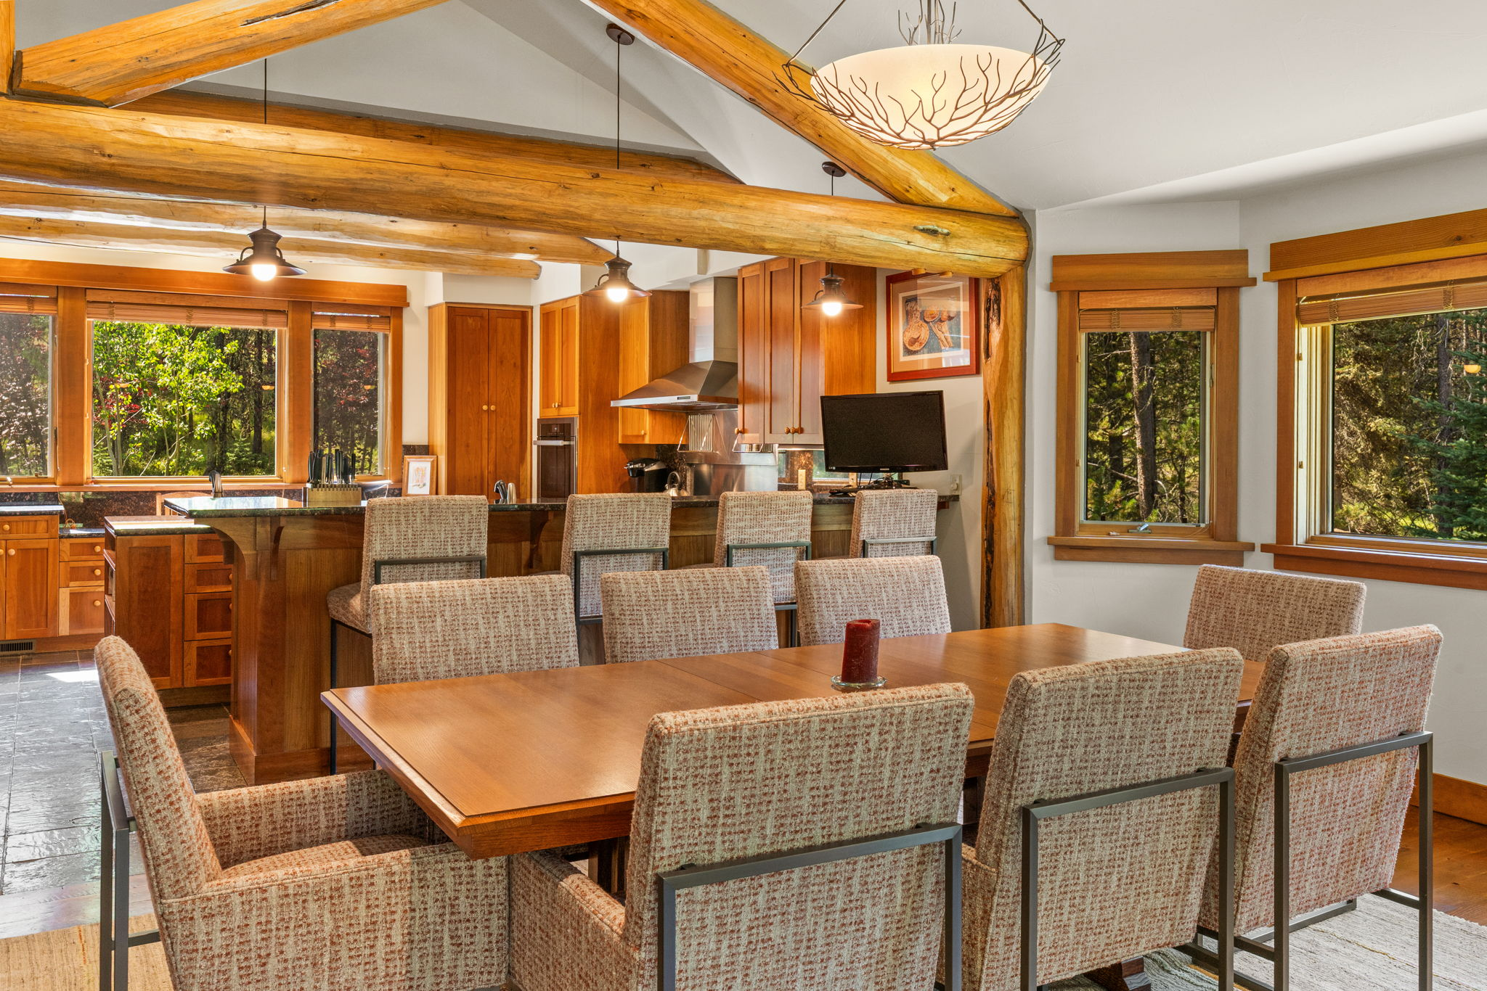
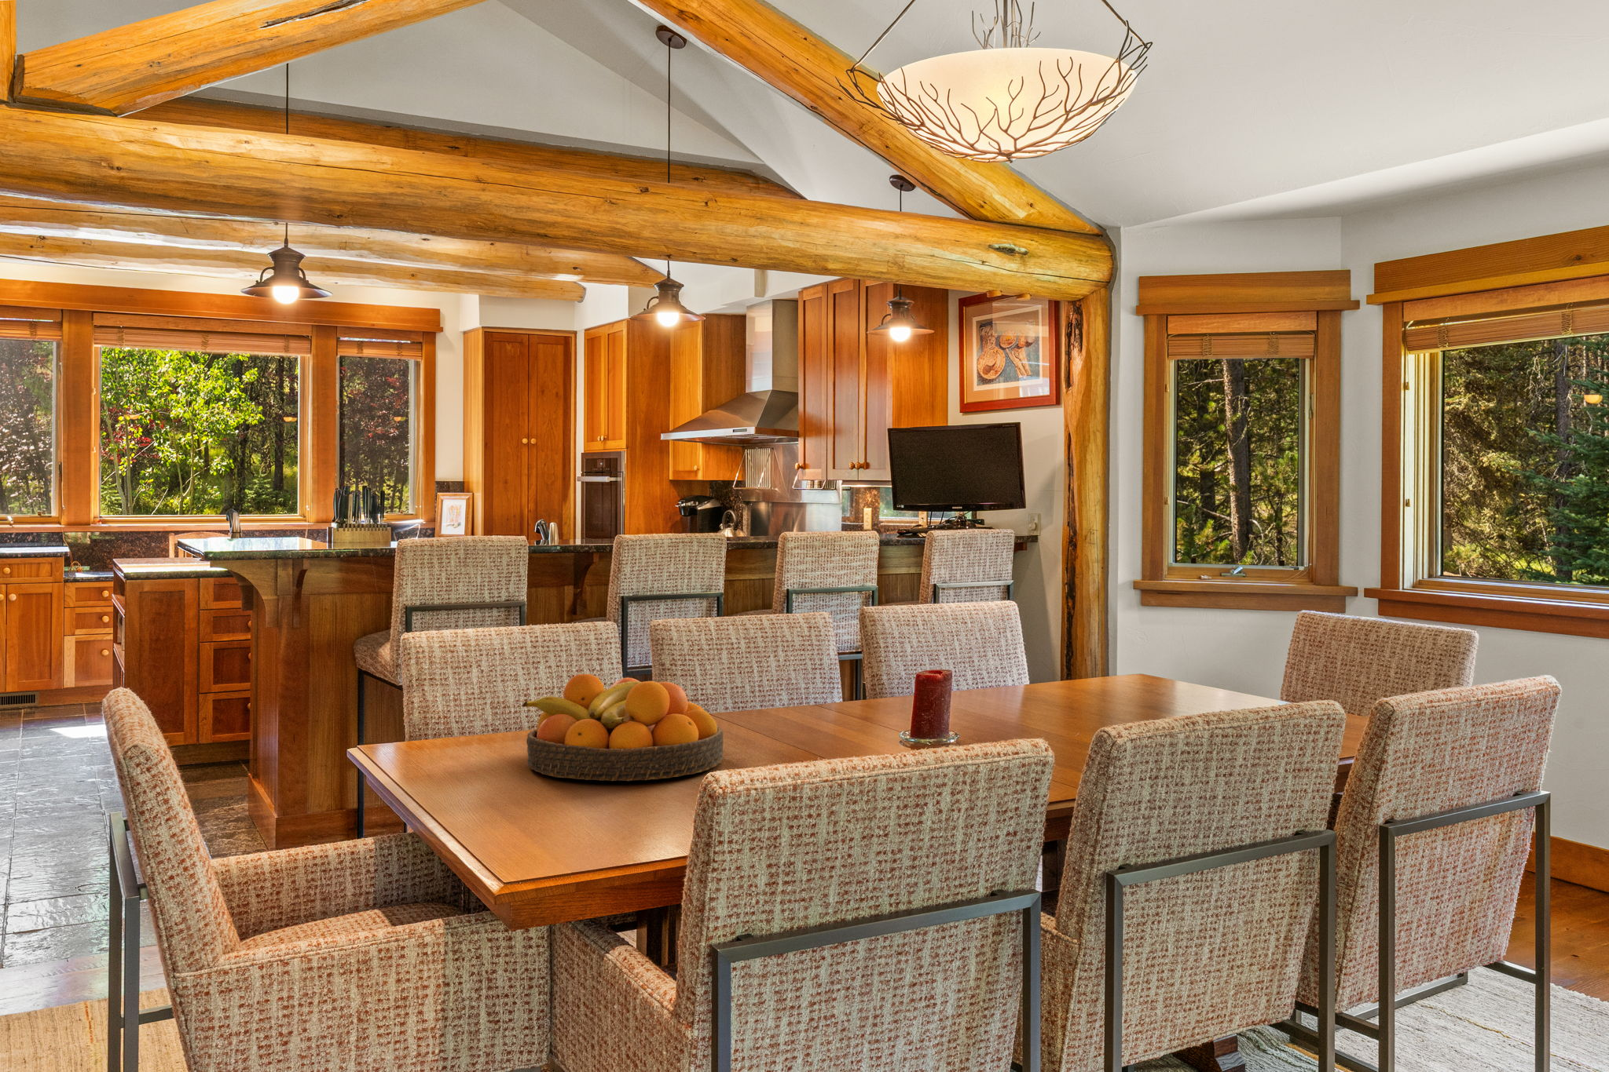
+ fruit bowl [521,674,724,781]
